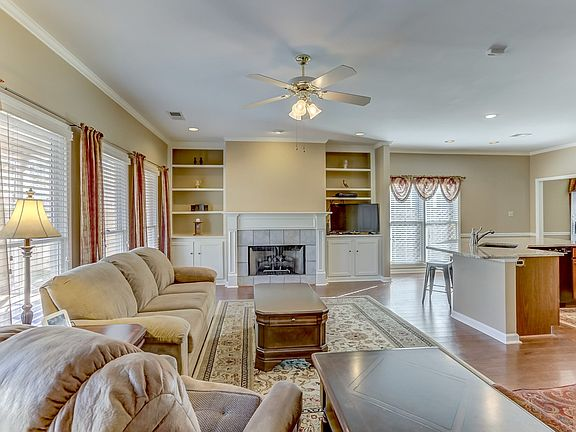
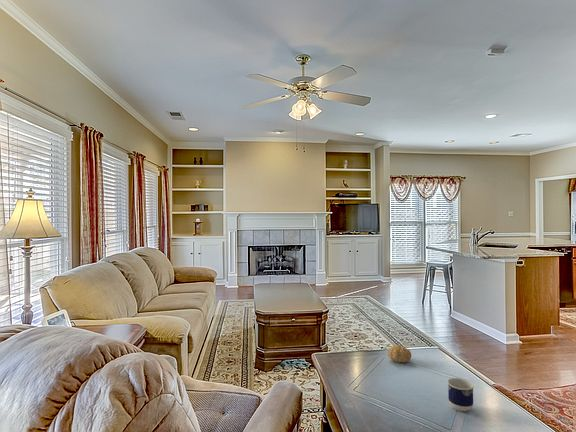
+ fruit [387,344,412,363]
+ cup [447,377,475,412]
